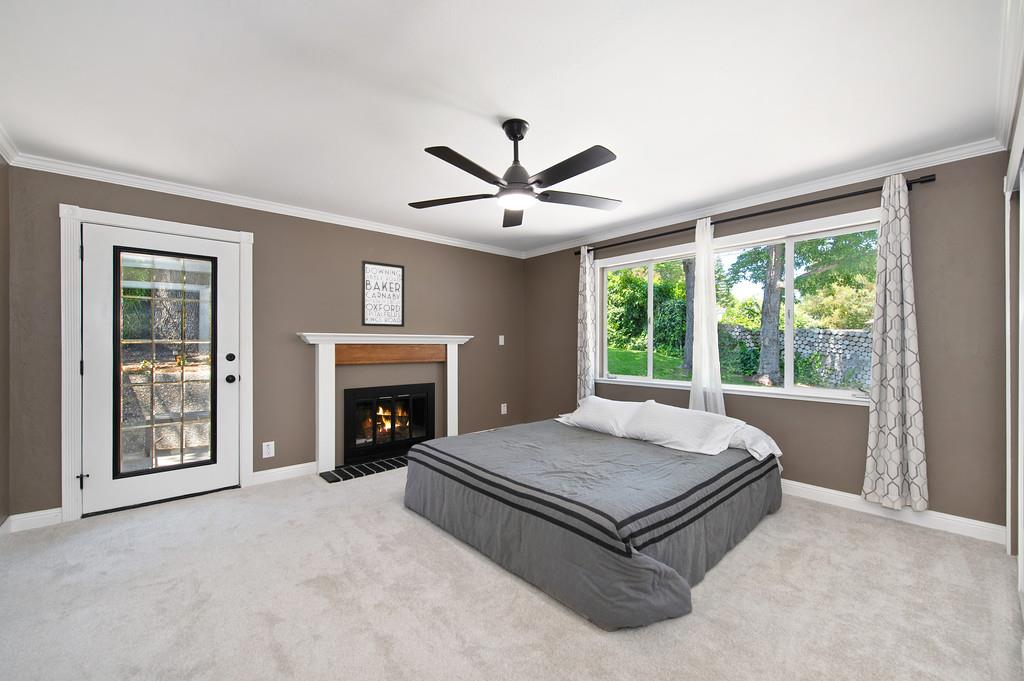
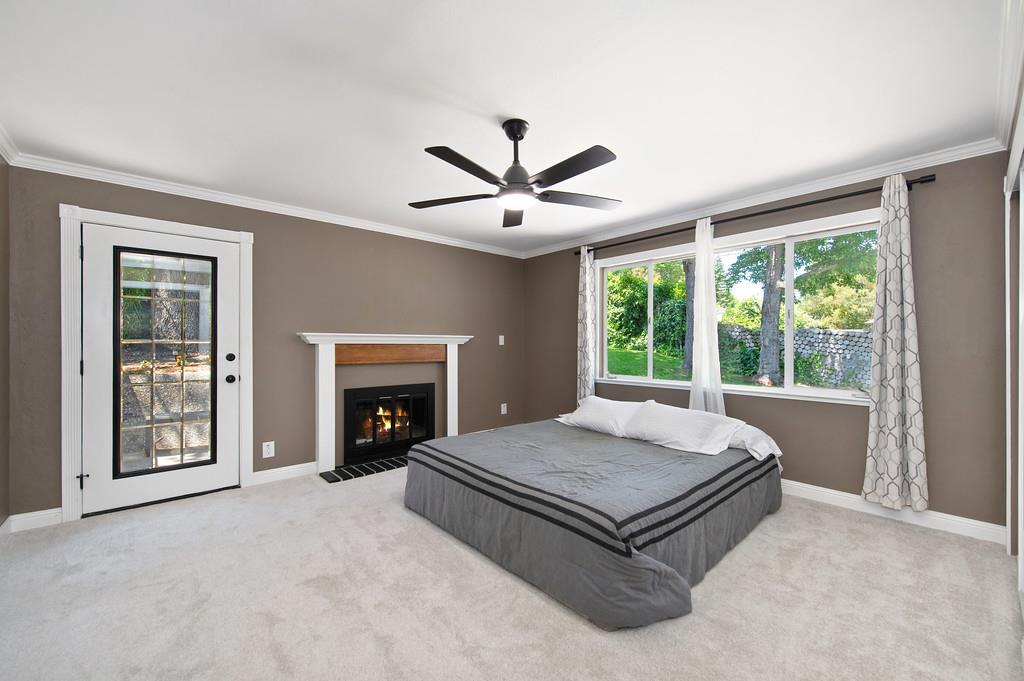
- wall art [361,260,405,328]
